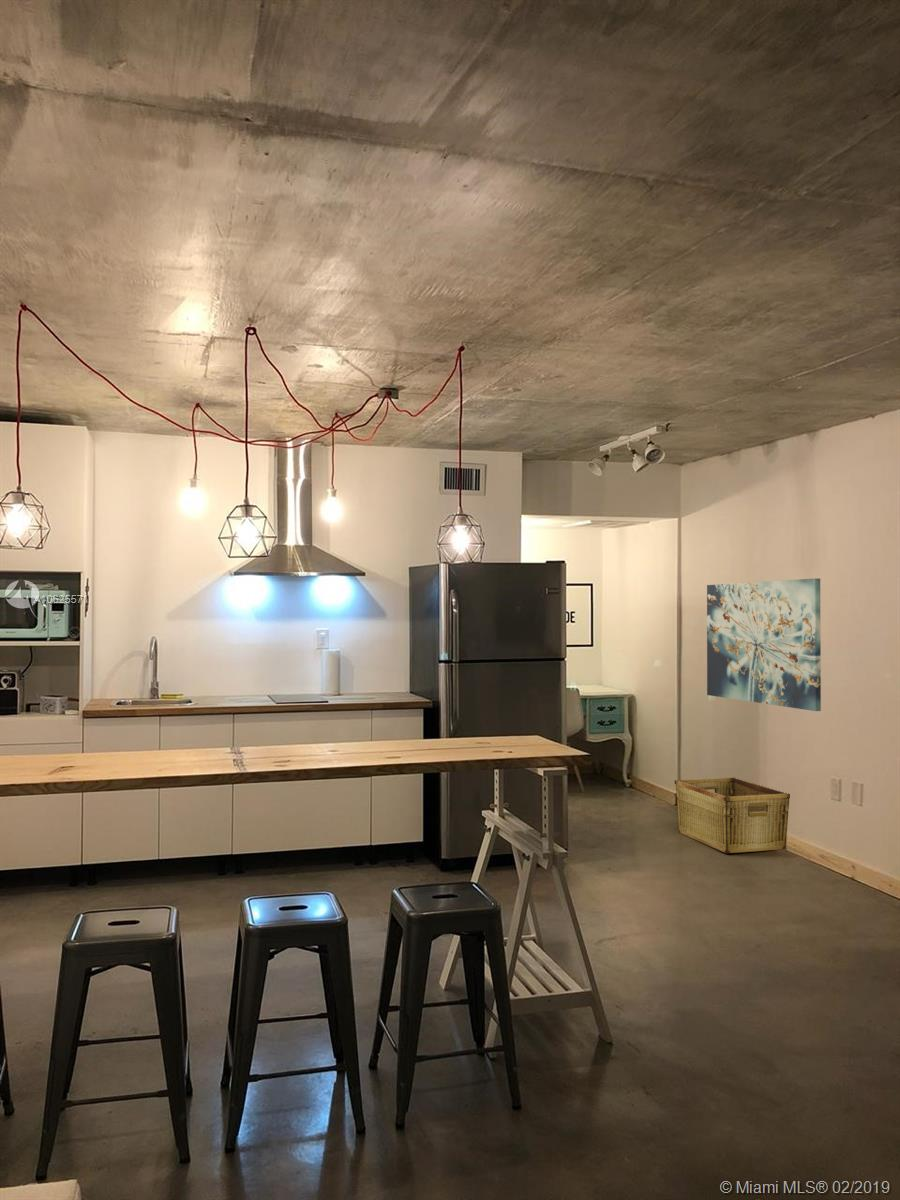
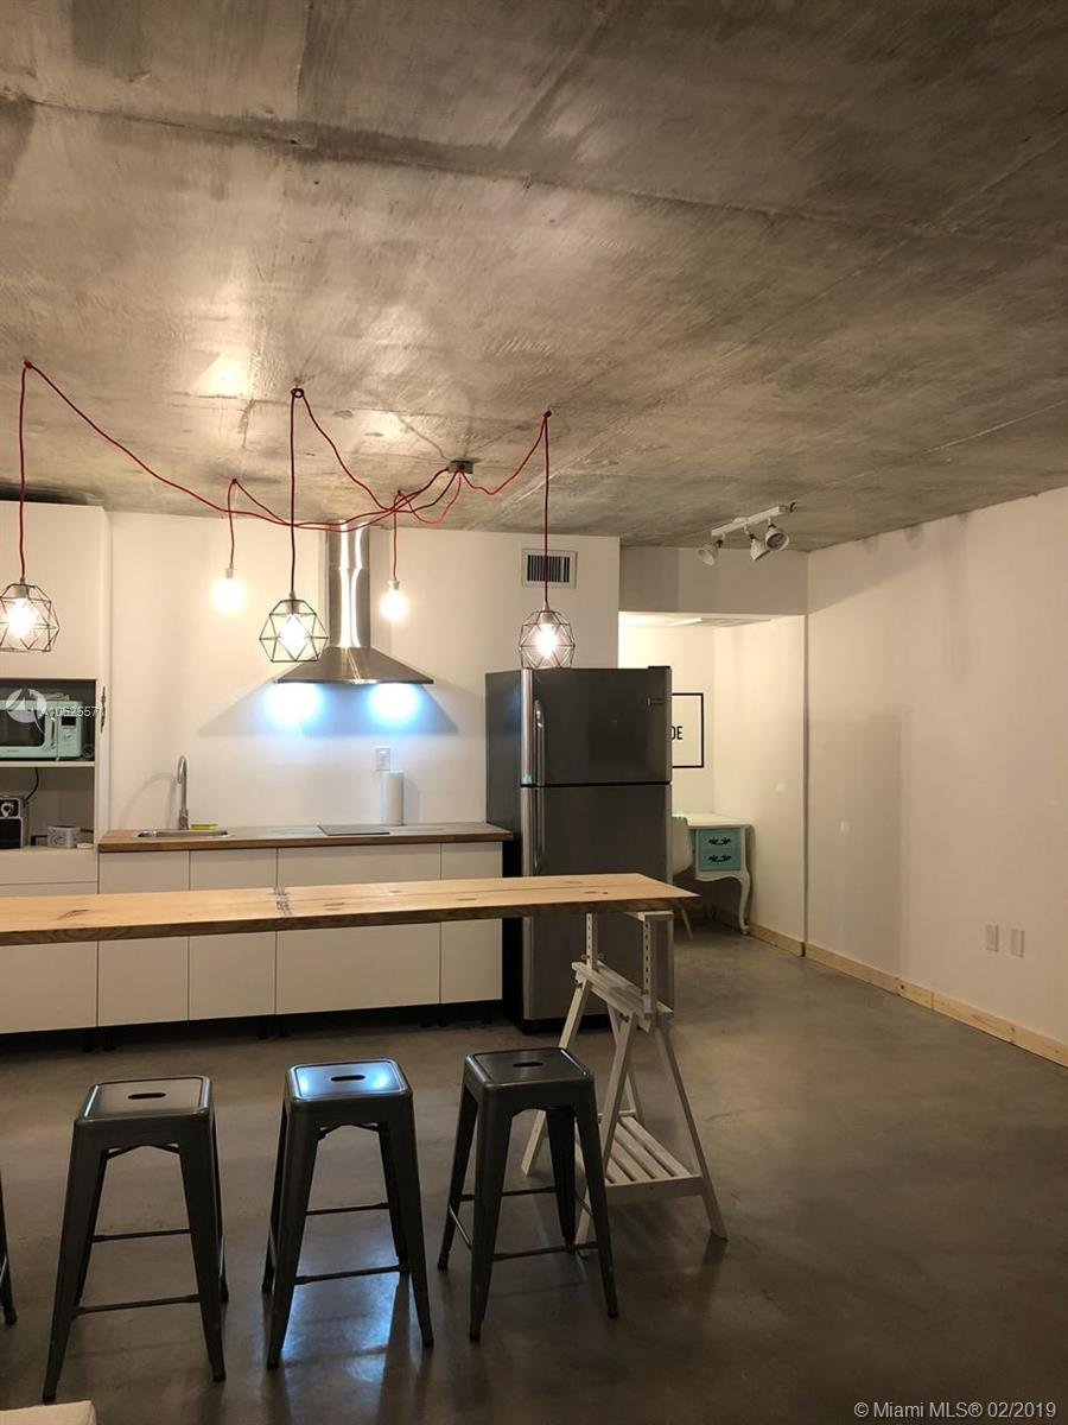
- hamper [674,777,791,854]
- wall art [706,577,822,712]
